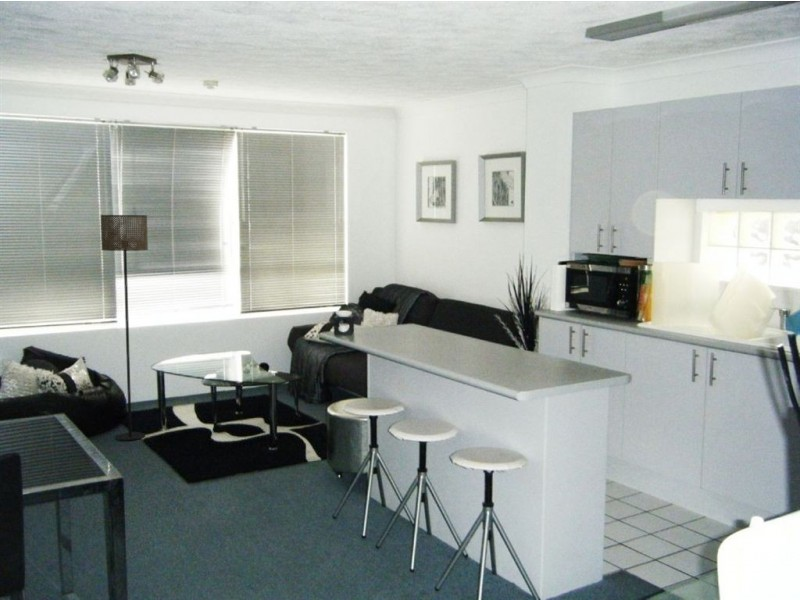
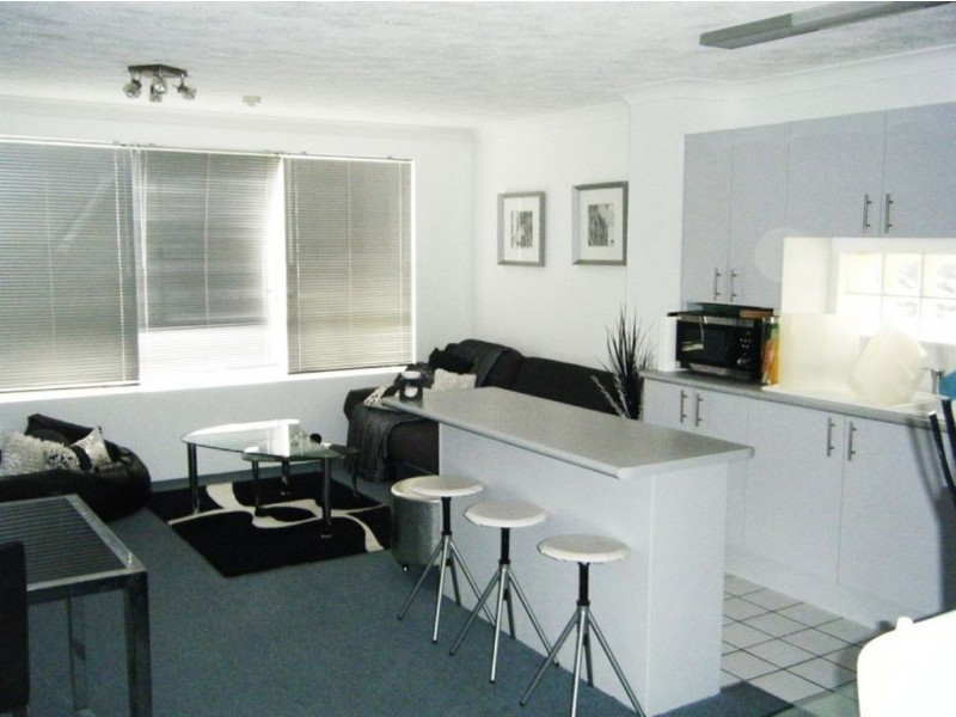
- floor lamp [99,214,149,442]
